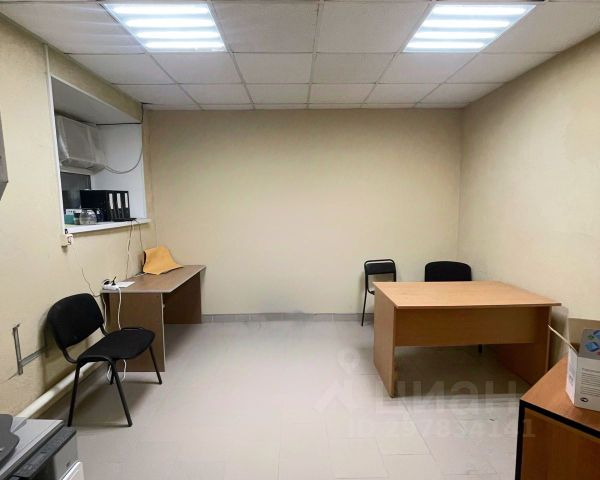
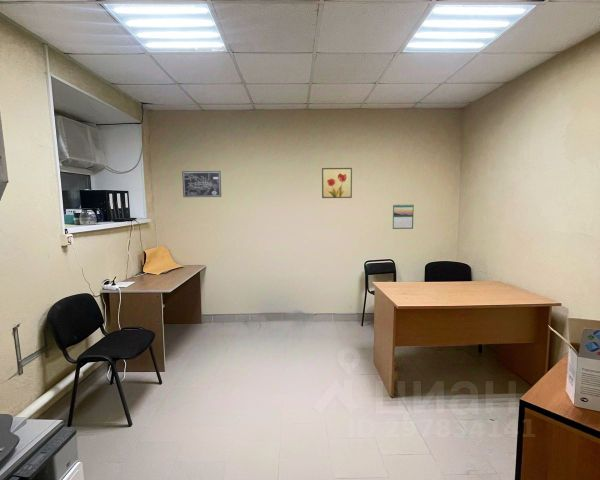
+ wall art [321,167,353,199]
+ wall art [181,170,222,198]
+ calendar [392,203,415,230]
